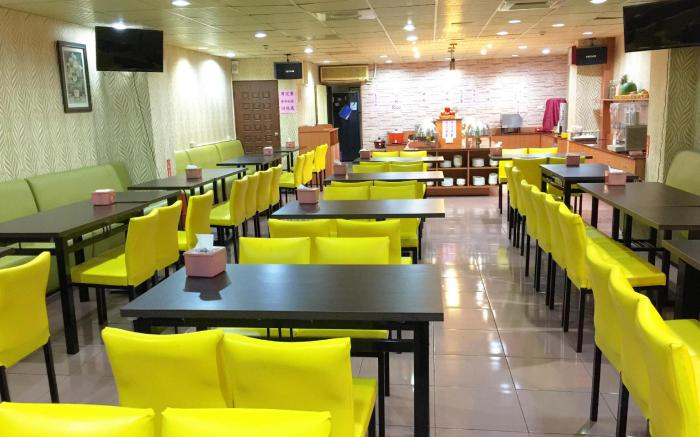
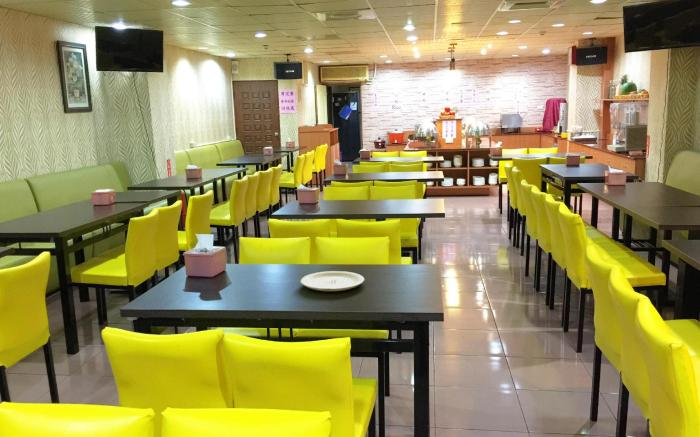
+ plate [299,270,365,292]
